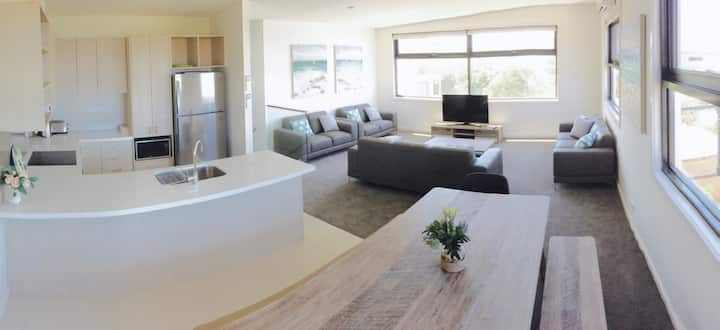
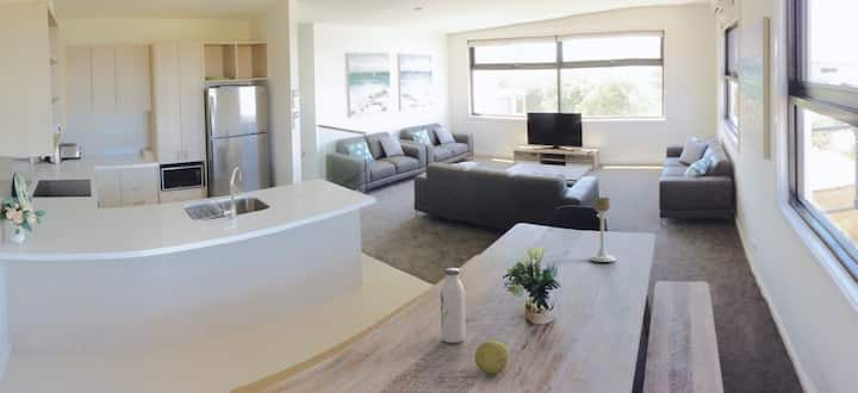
+ candle holder [587,196,616,263]
+ water bottle [440,267,466,344]
+ fruit [473,339,509,375]
